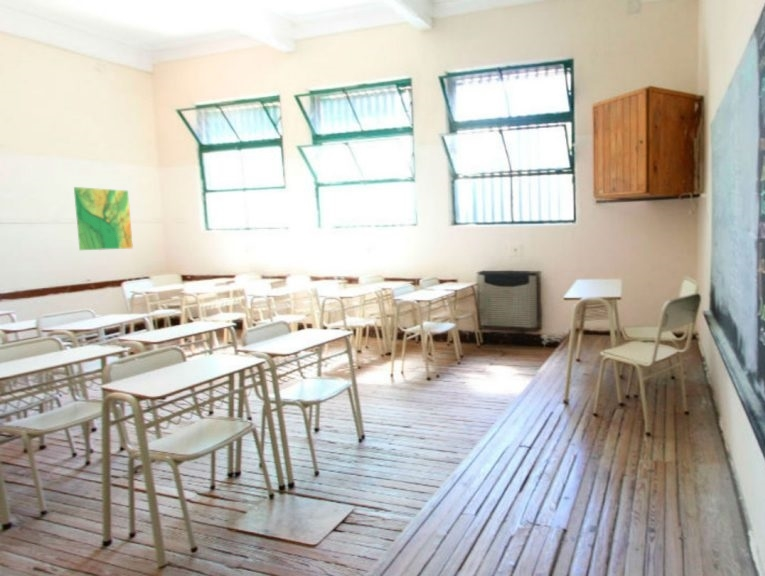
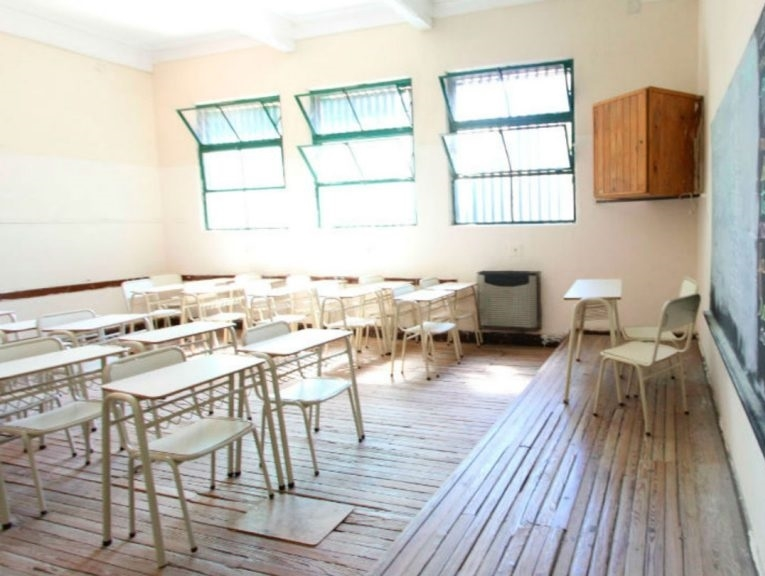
- map [73,186,134,251]
